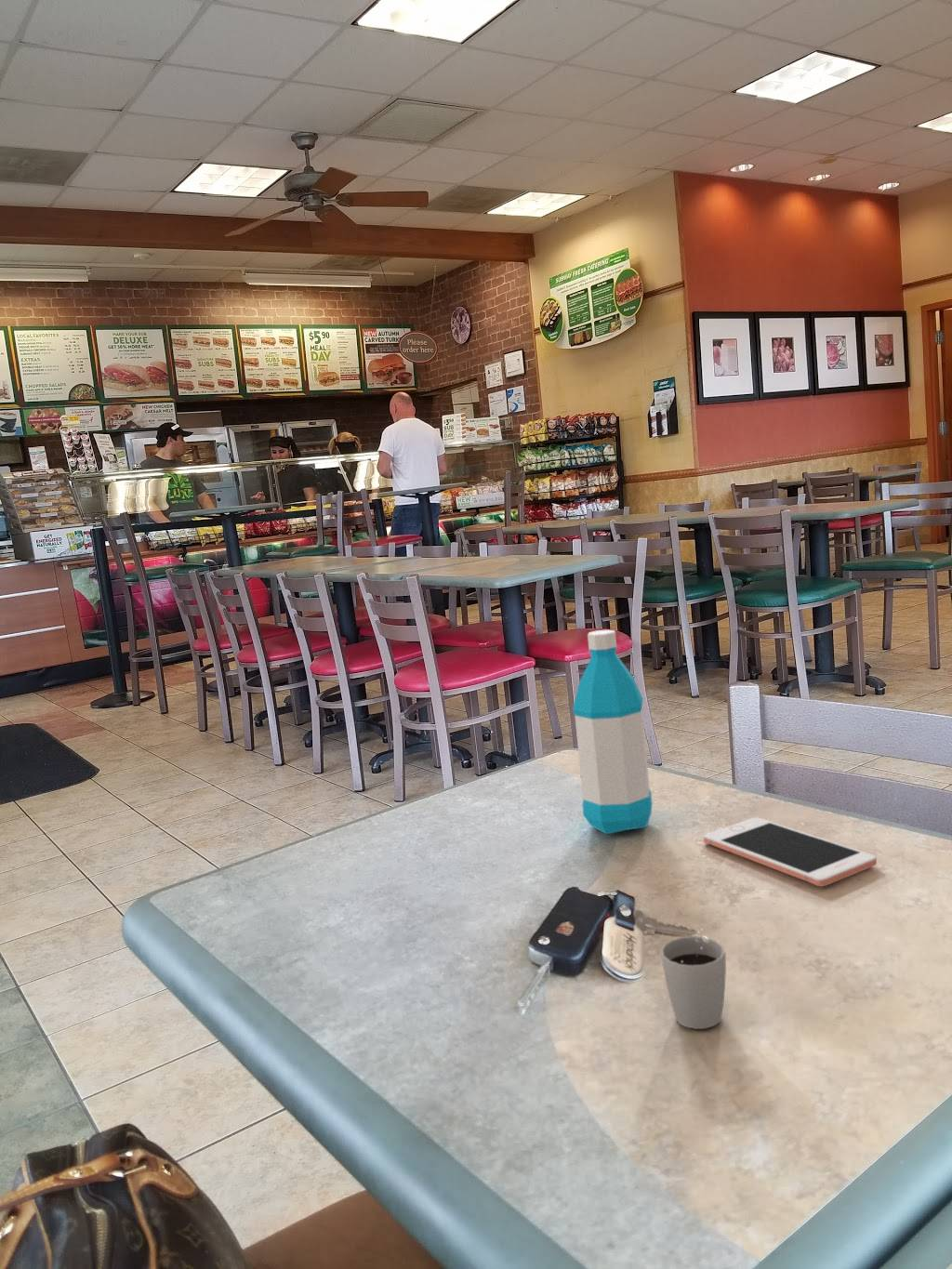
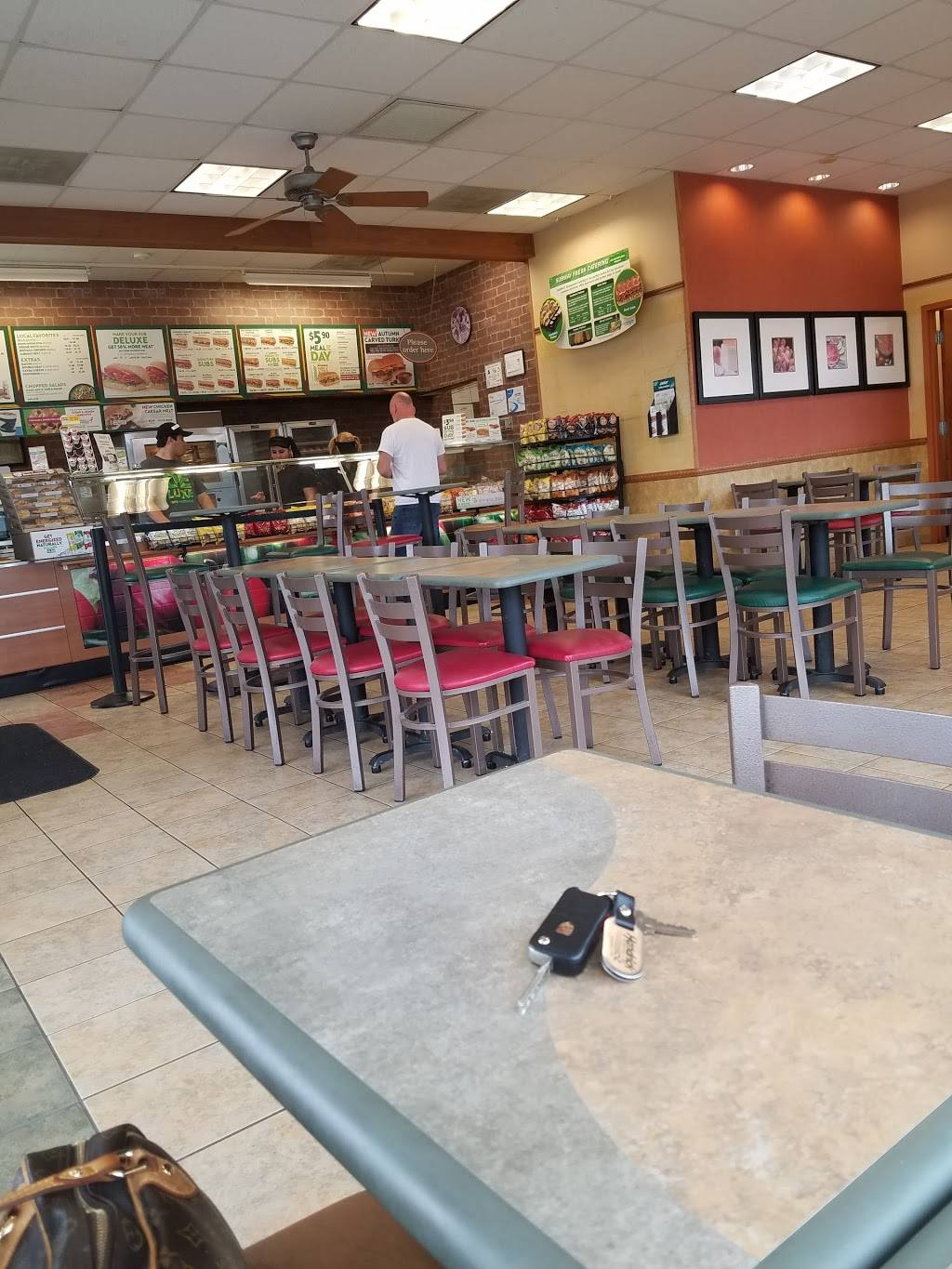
- cell phone [702,816,878,888]
- water bottle [572,629,654,835]
- cup [660,927,727,1030]
